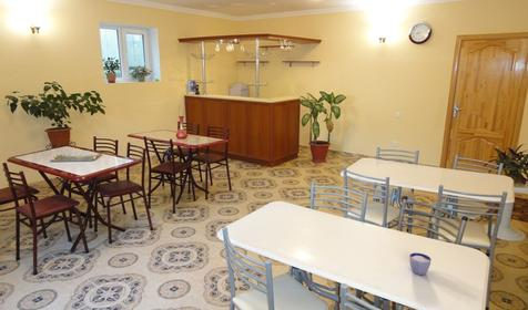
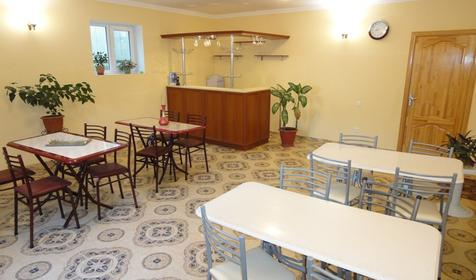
- cup [408,252,433,276]
